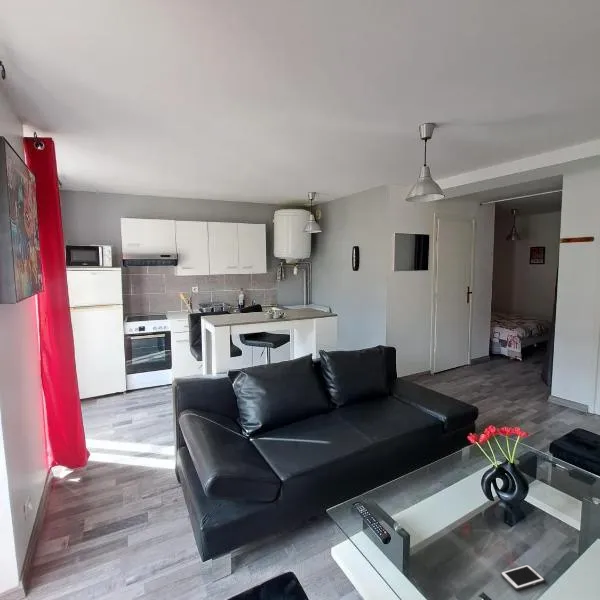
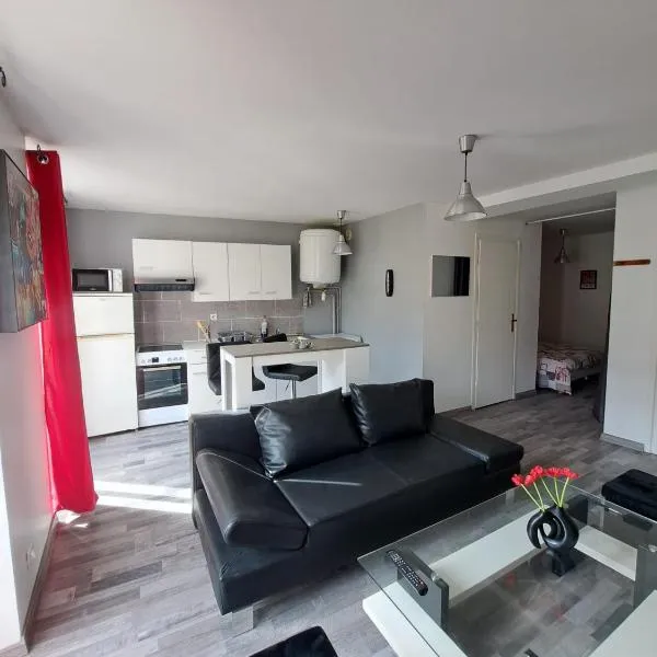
- cell phone [500,564,546,591]
